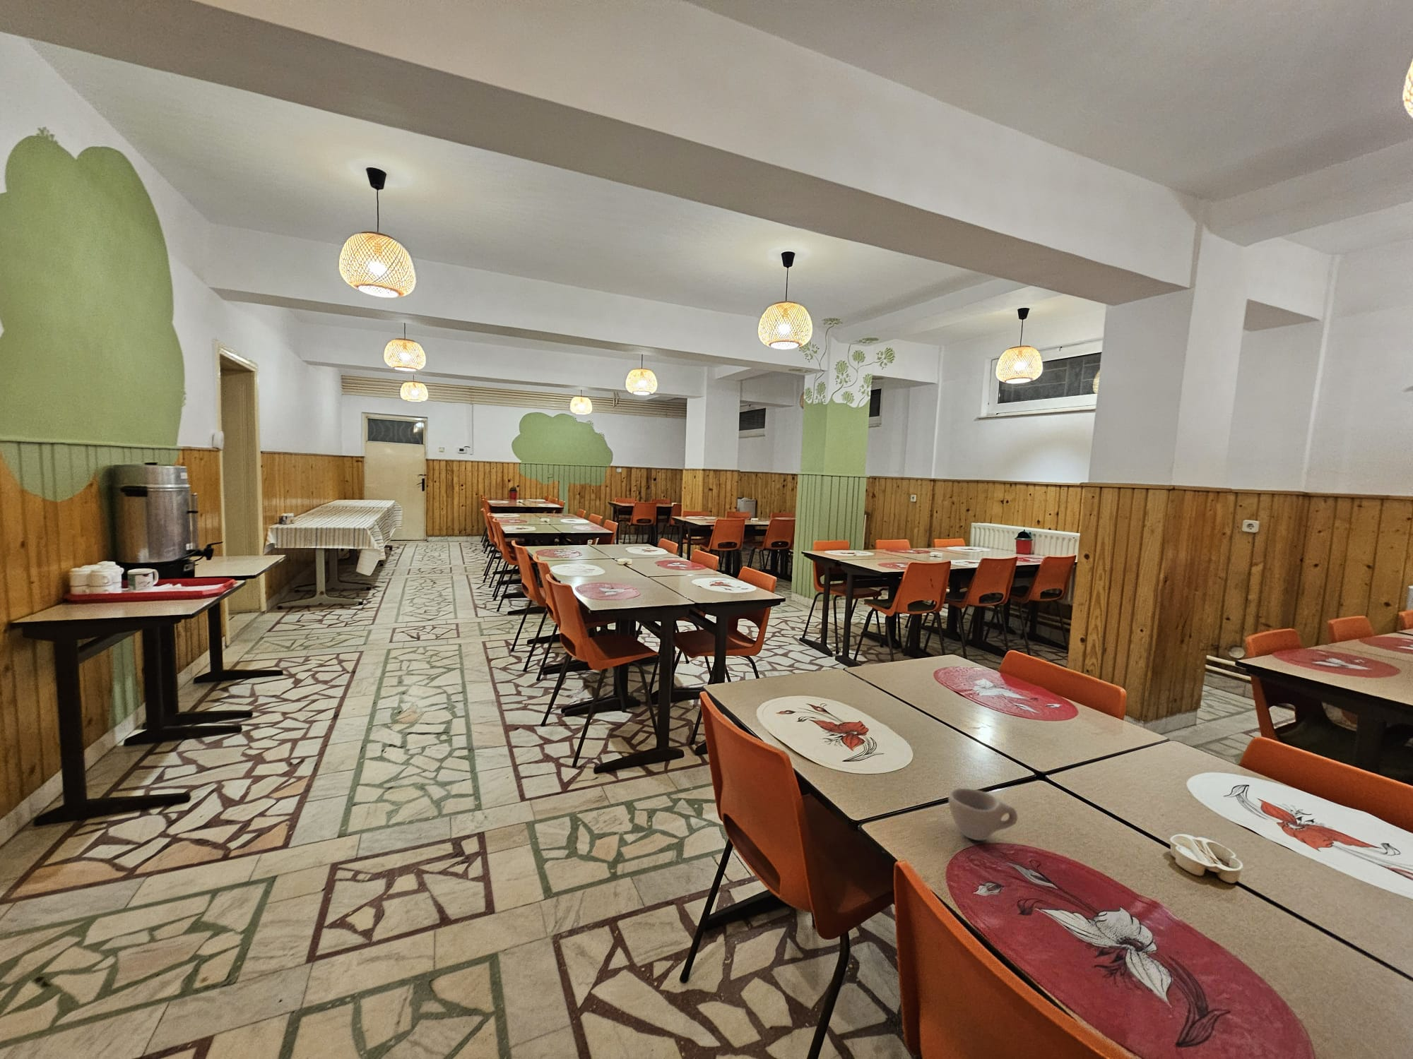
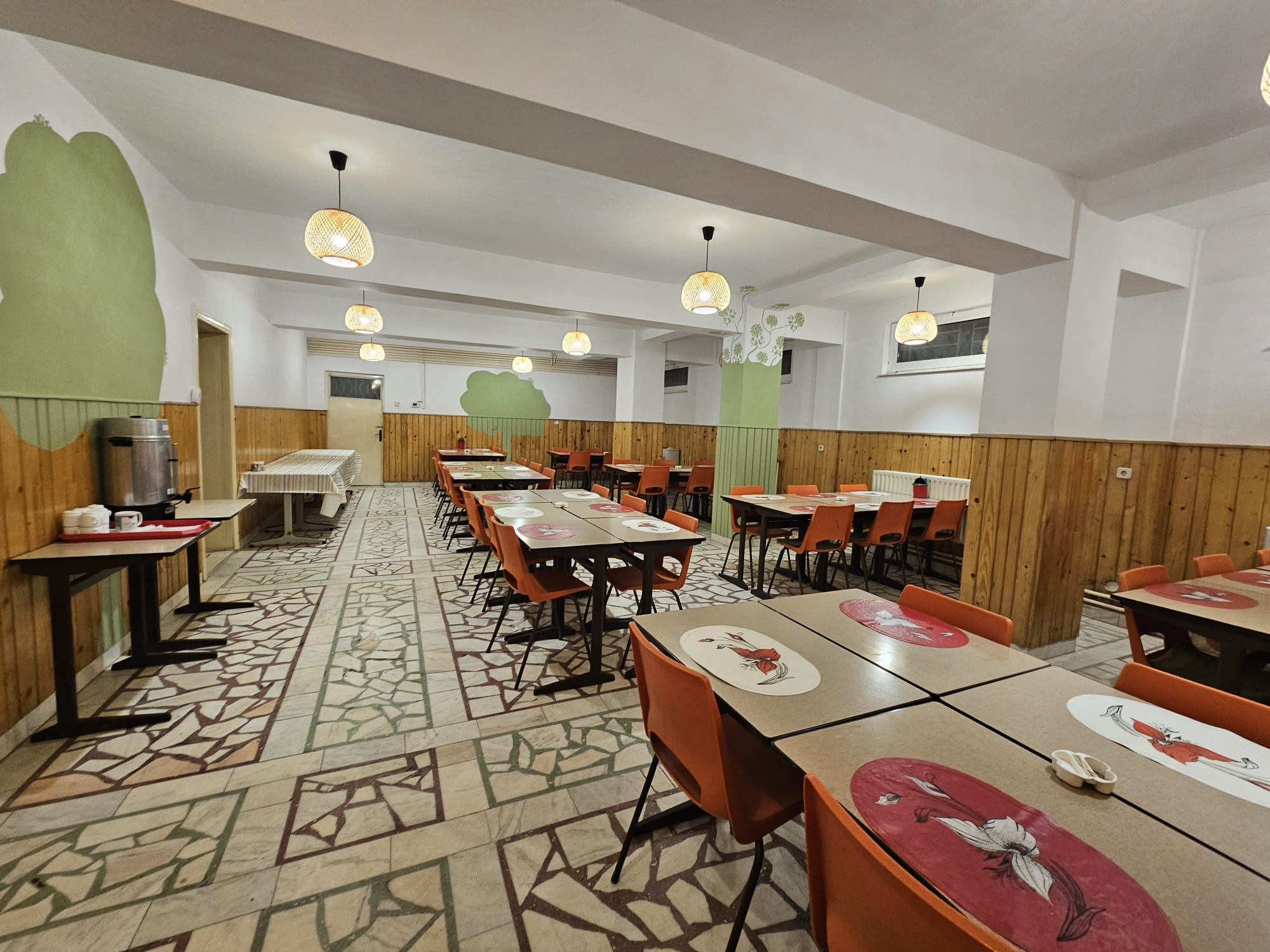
- cup [948,788,1018,841]
